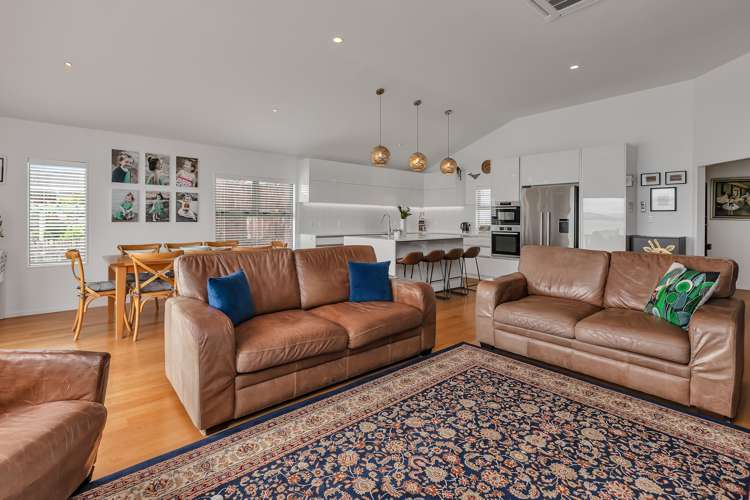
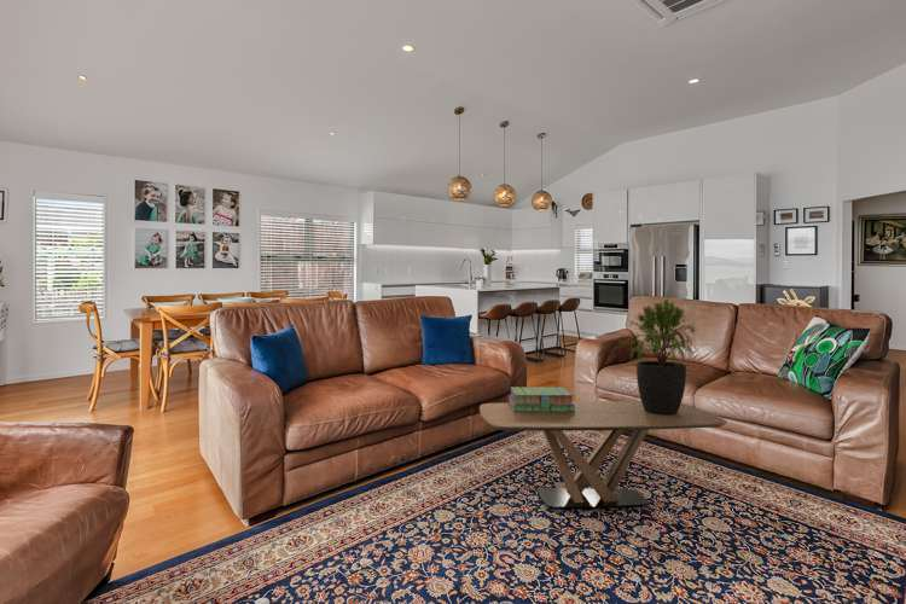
+ potted plant [622,298,703,416]
+ stack of books [507,385,575,412]
+ coffee table [478,400,728,509]
